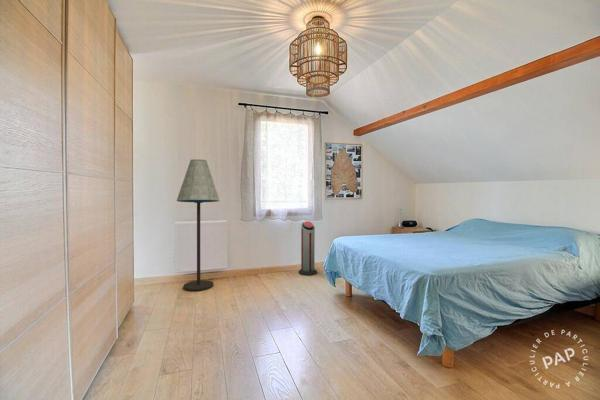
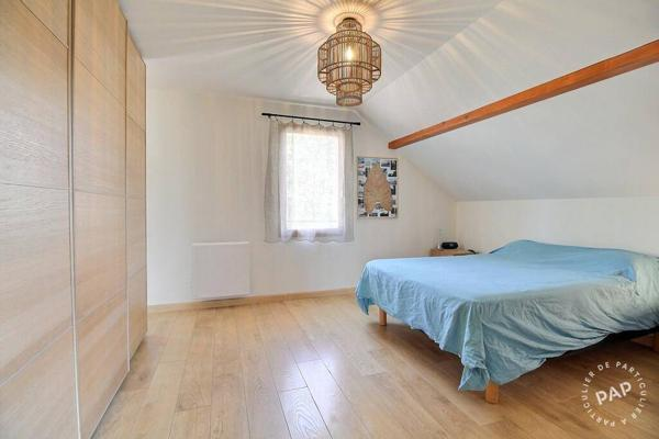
- floor lamp [176,158,221,292]
- air purifier [298,220,318,276]
